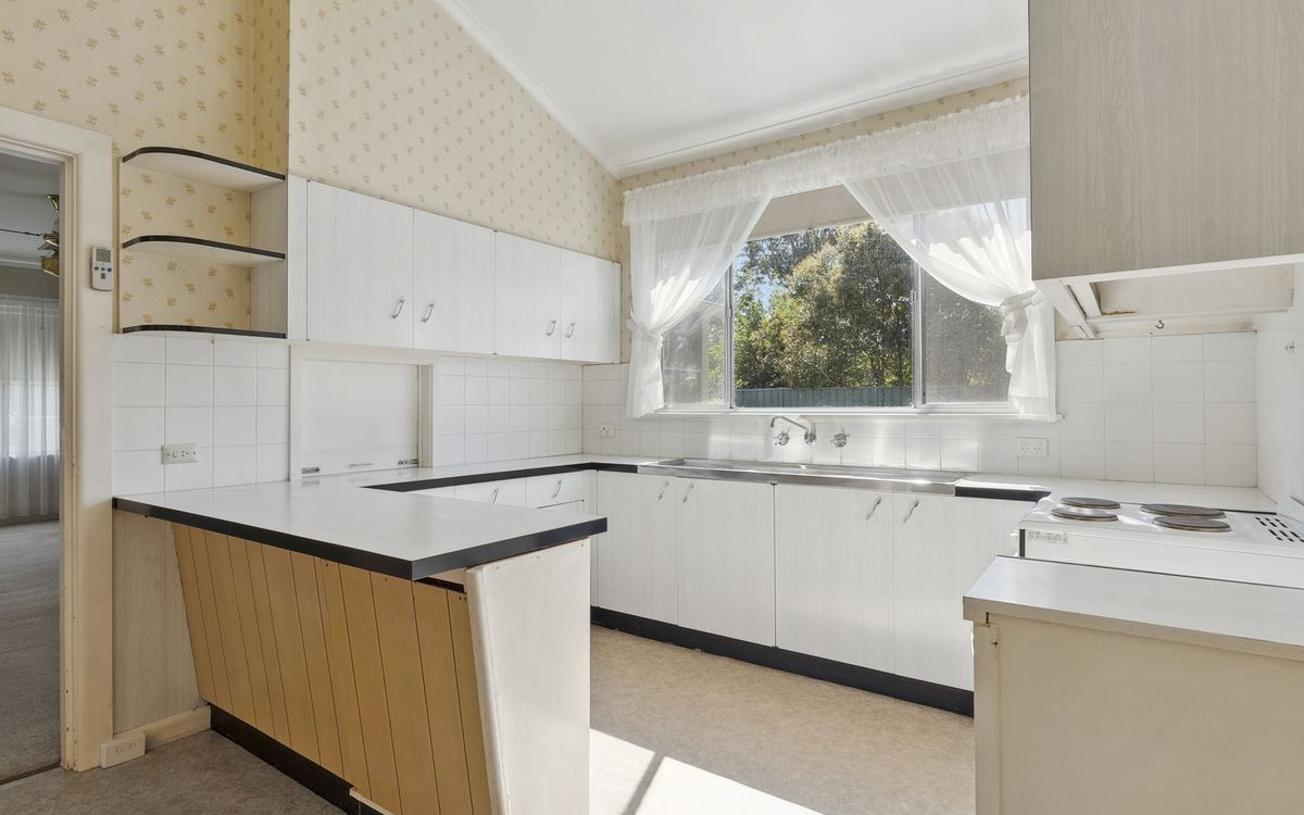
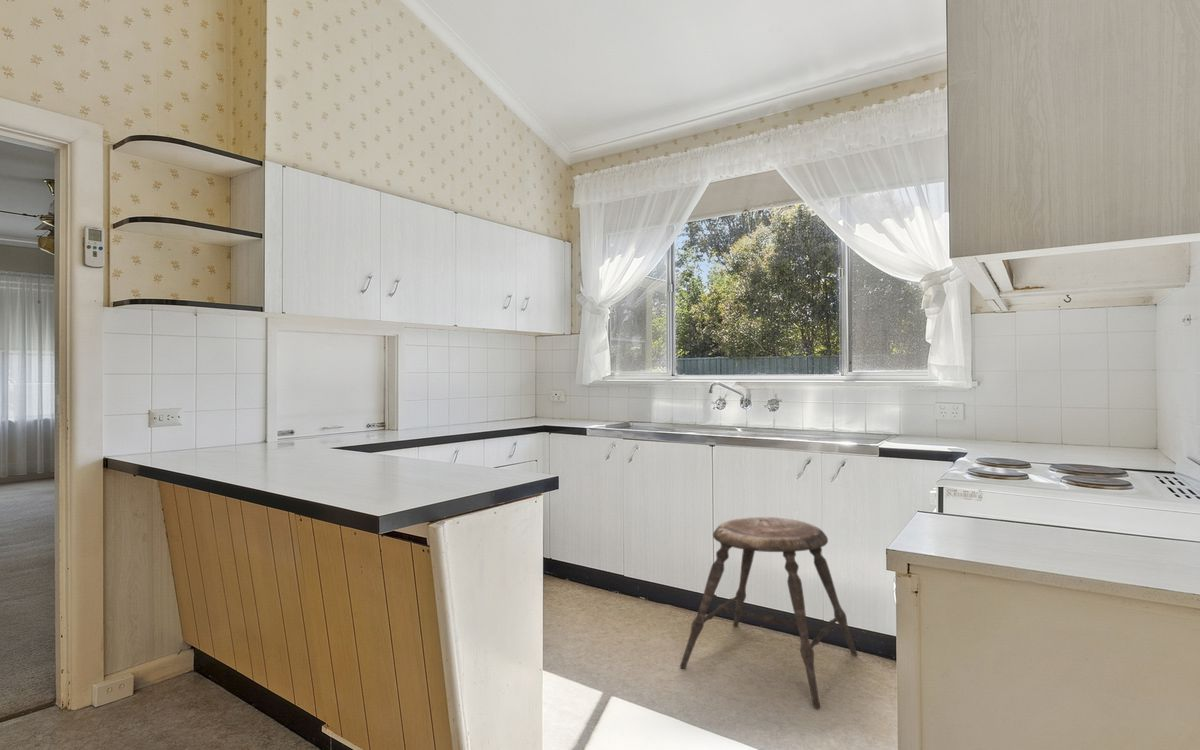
+ stool [679,516,859,709]
